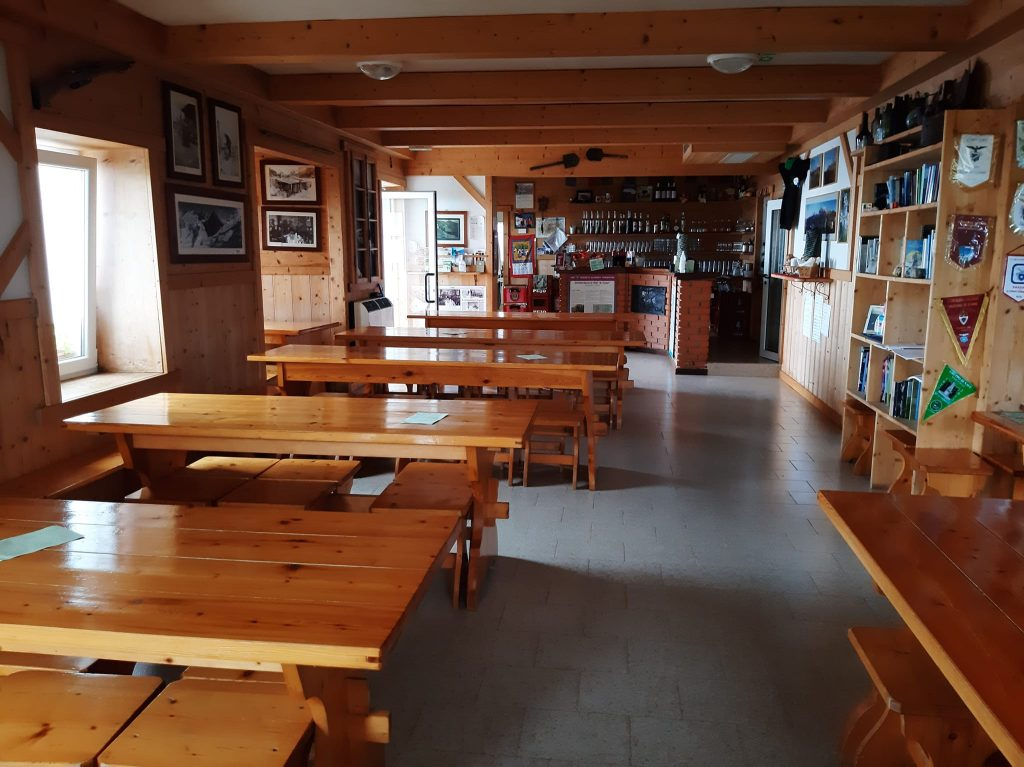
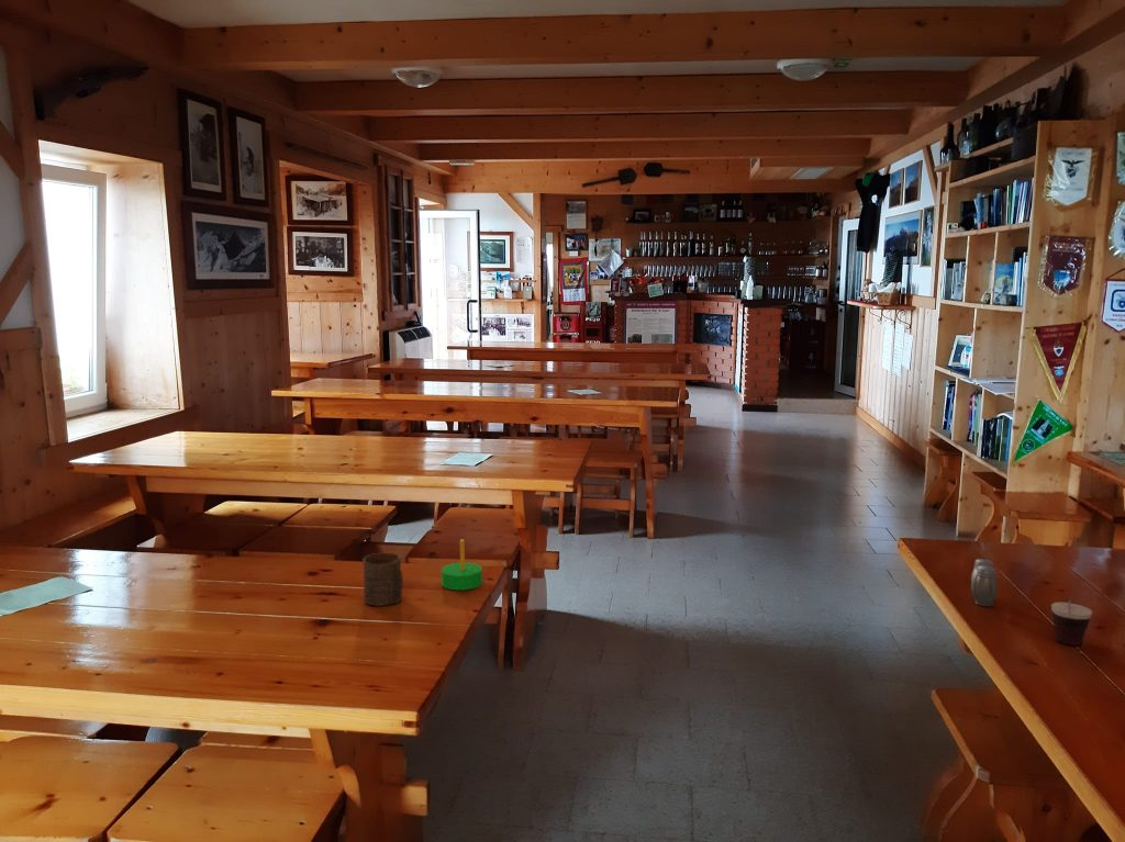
+ cup [1050,597,1093,647]
+ candle [441,535,483,591]
+ cup [361,552,404,607]
+ salt and pepper shaker [970,558,999,607]
